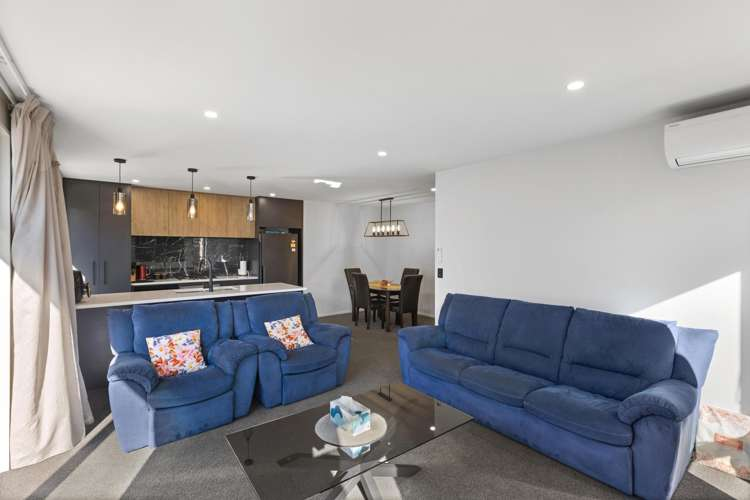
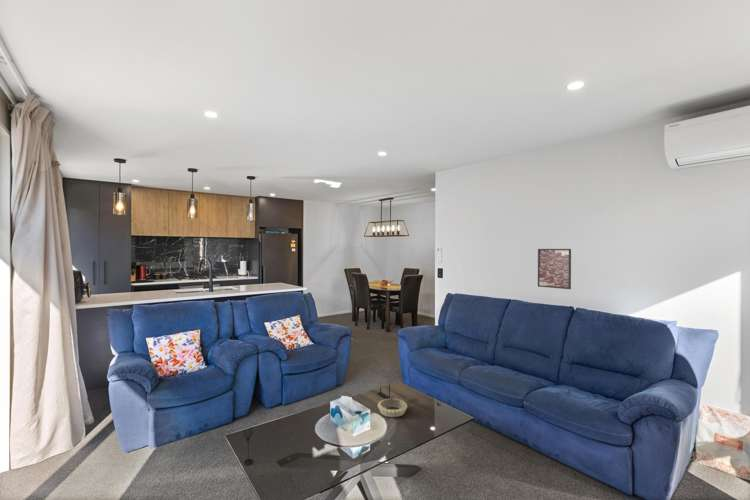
+ decorative bowl [377,398,408,418]
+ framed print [537,248,572,290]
